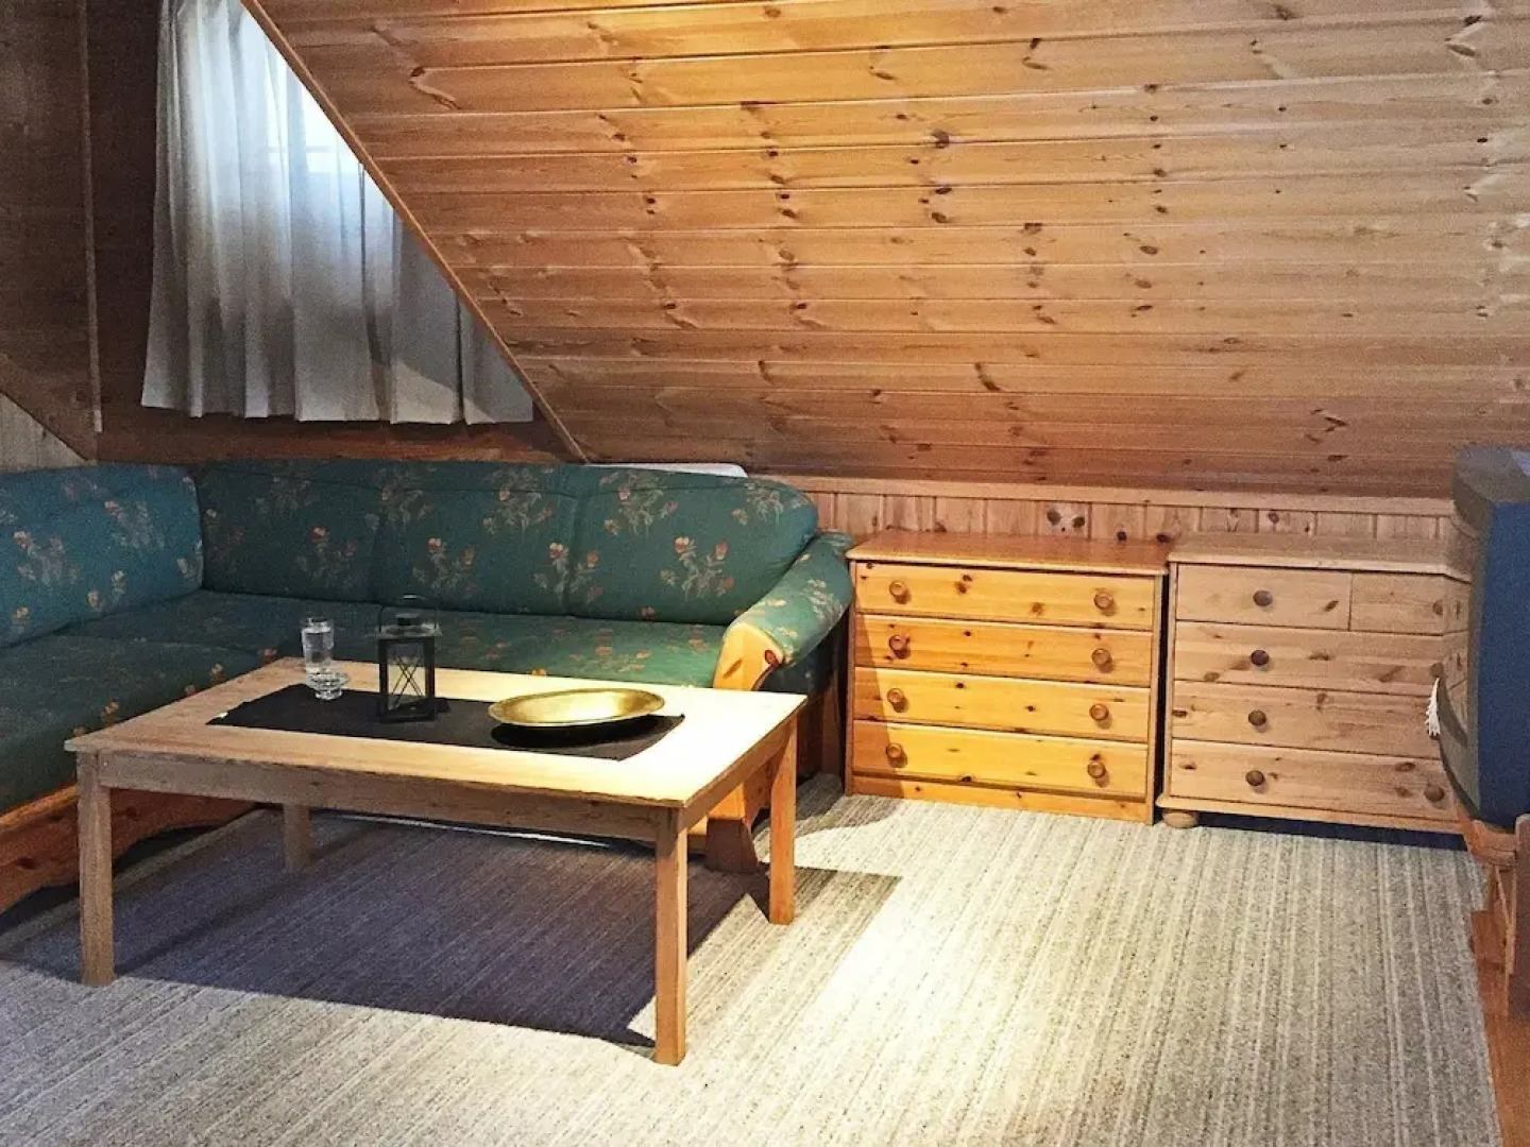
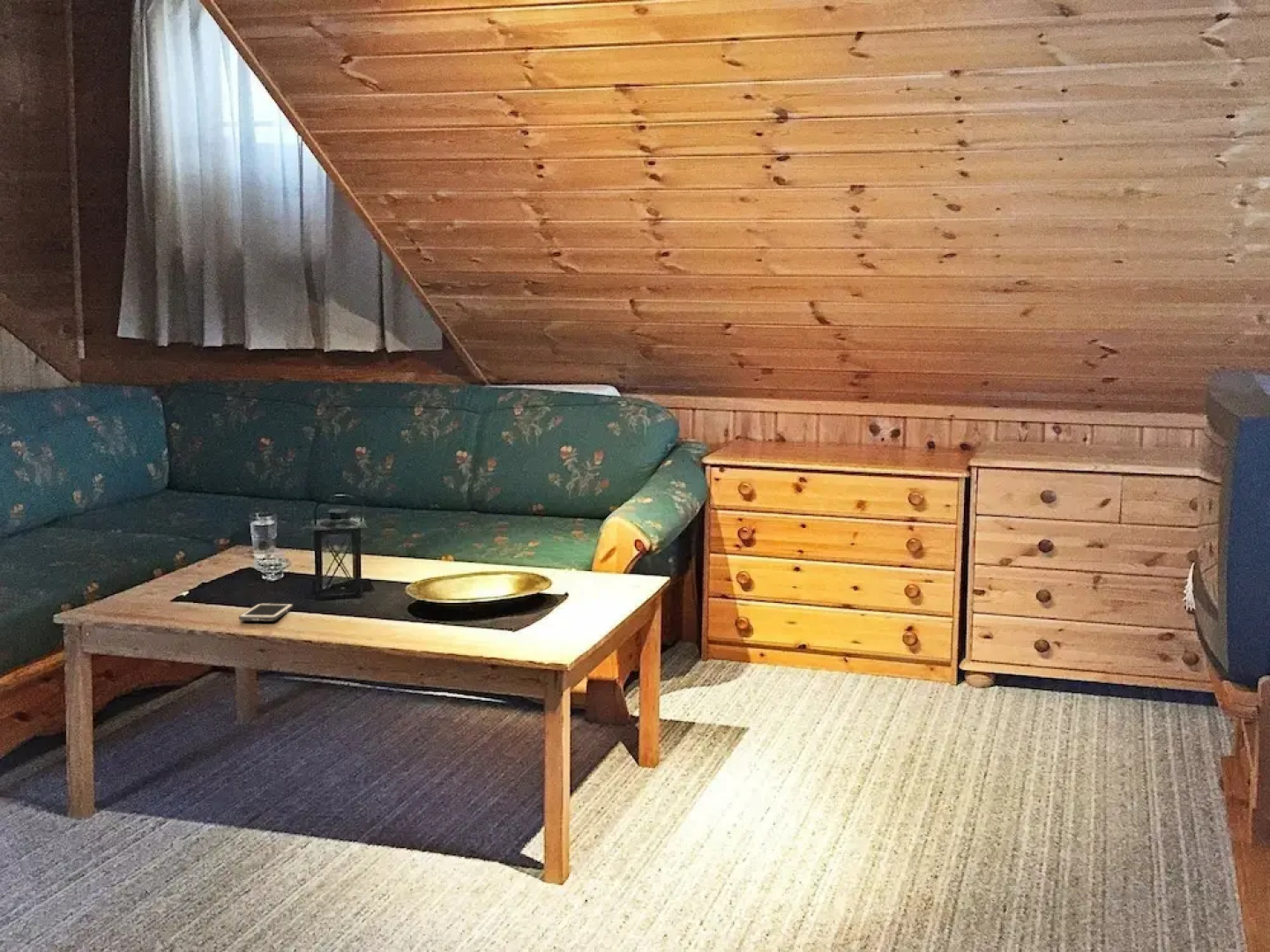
+ cell phone [238,602,295,622]
